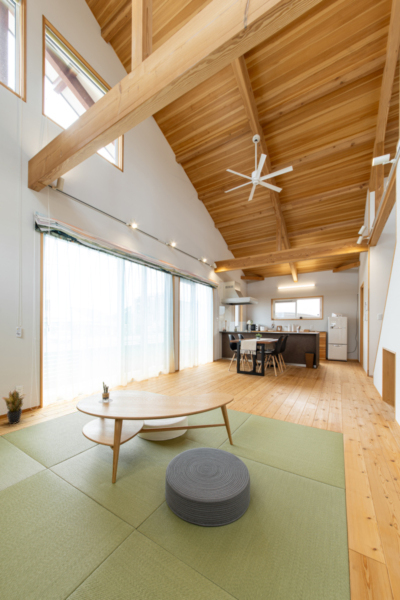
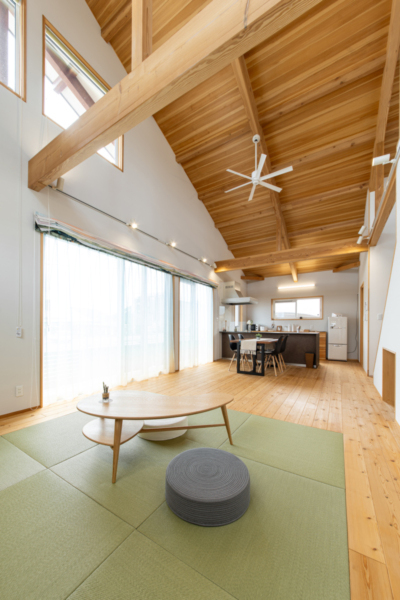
- potted plant [1,389,27,425]
